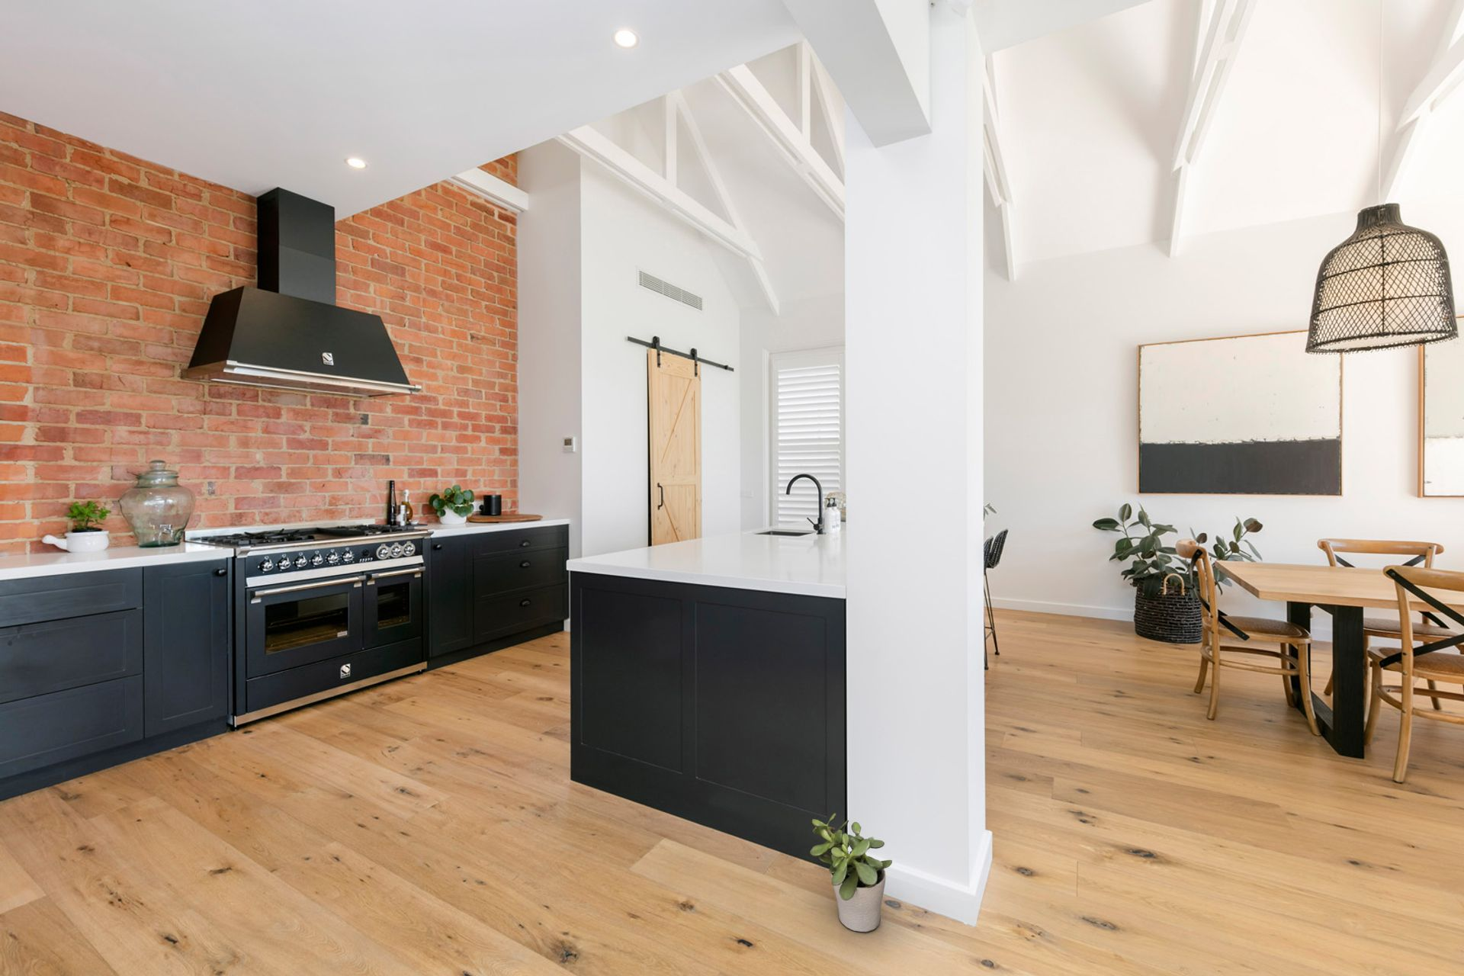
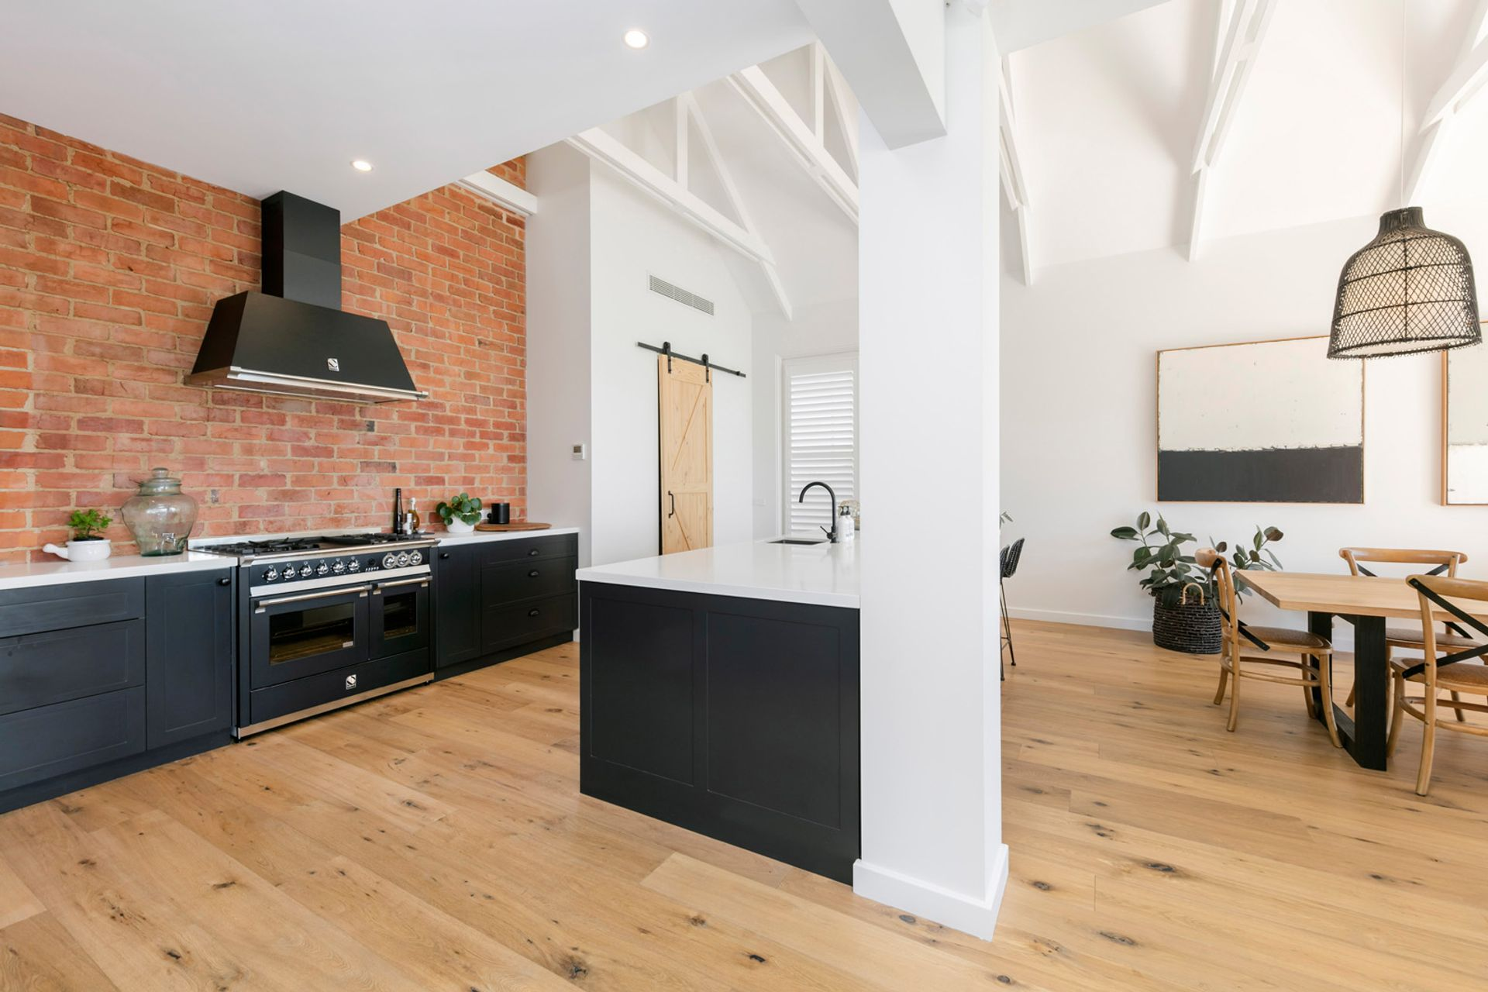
- potted plant [809,813,893,934]
